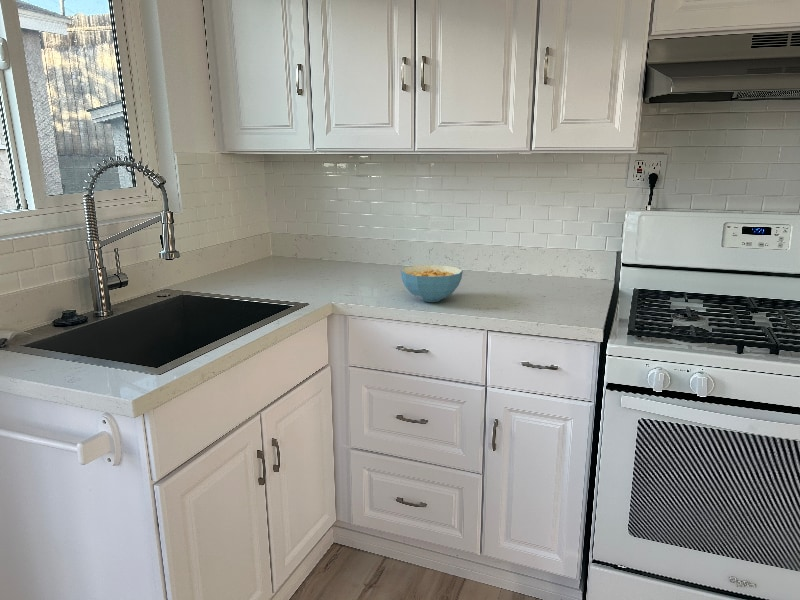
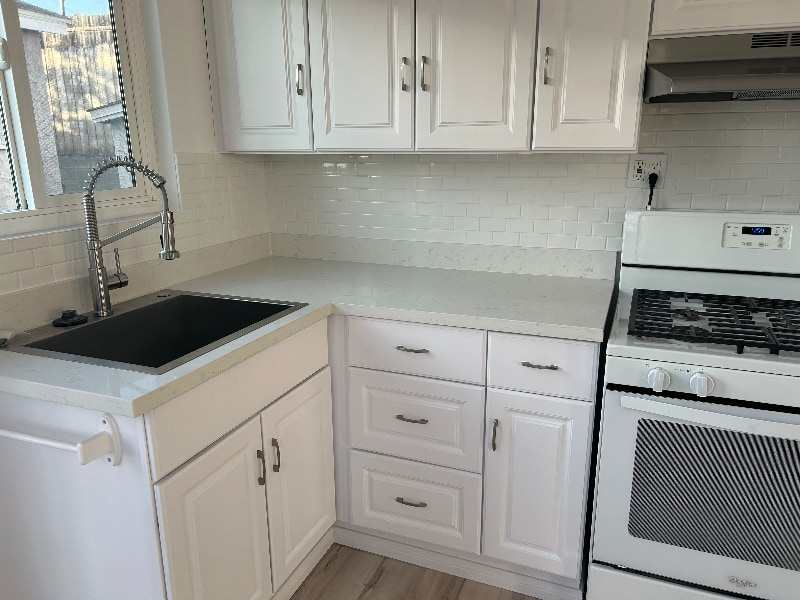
- cereal bowl [400,264,464,303]
